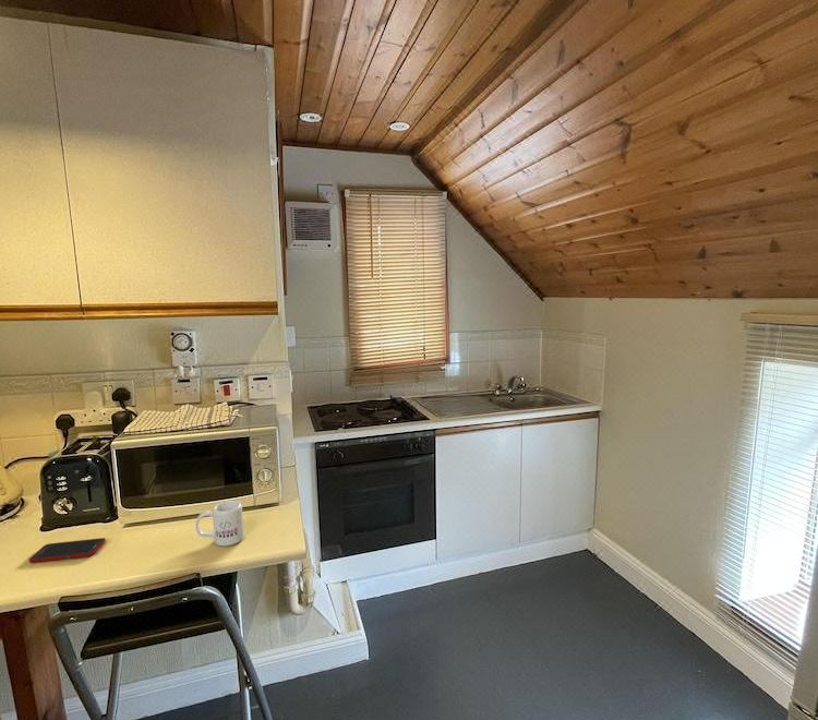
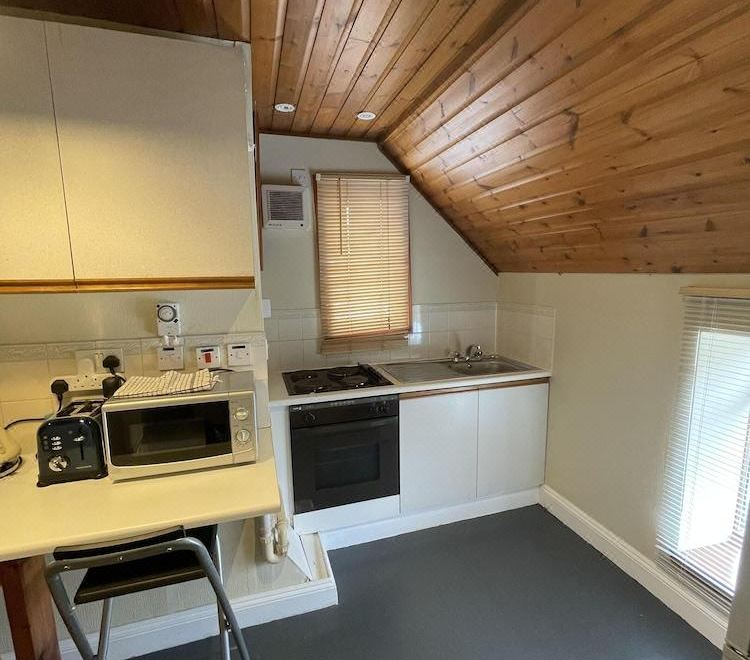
- mug [194,500,245,547]
- cell phone [28,537,107,564]
